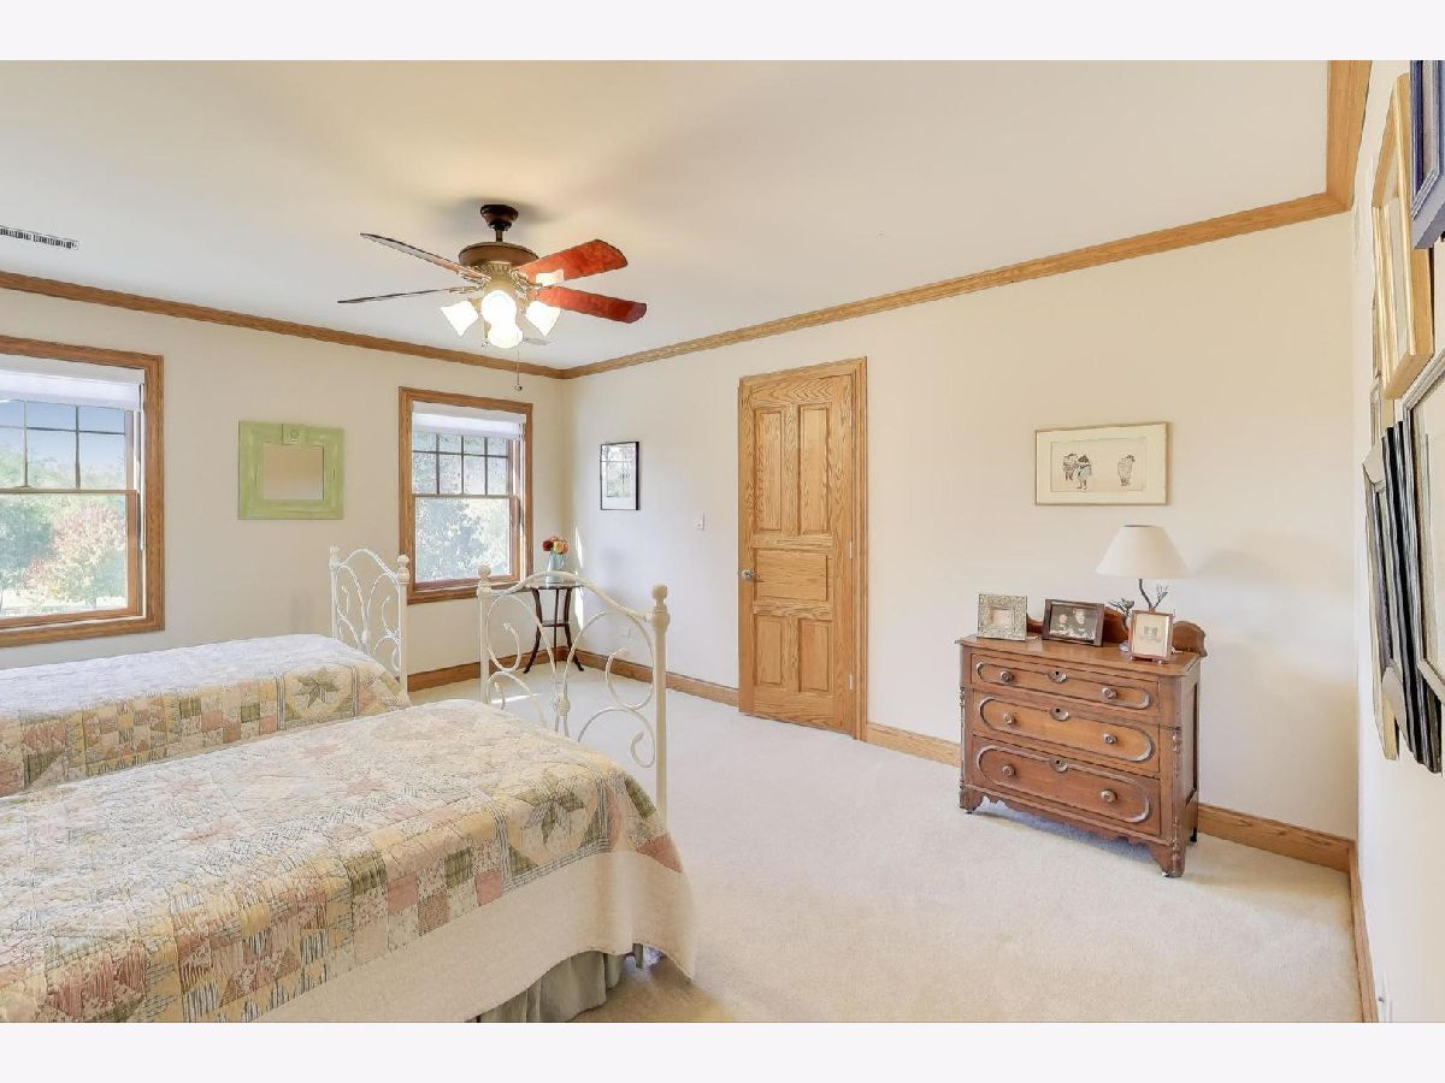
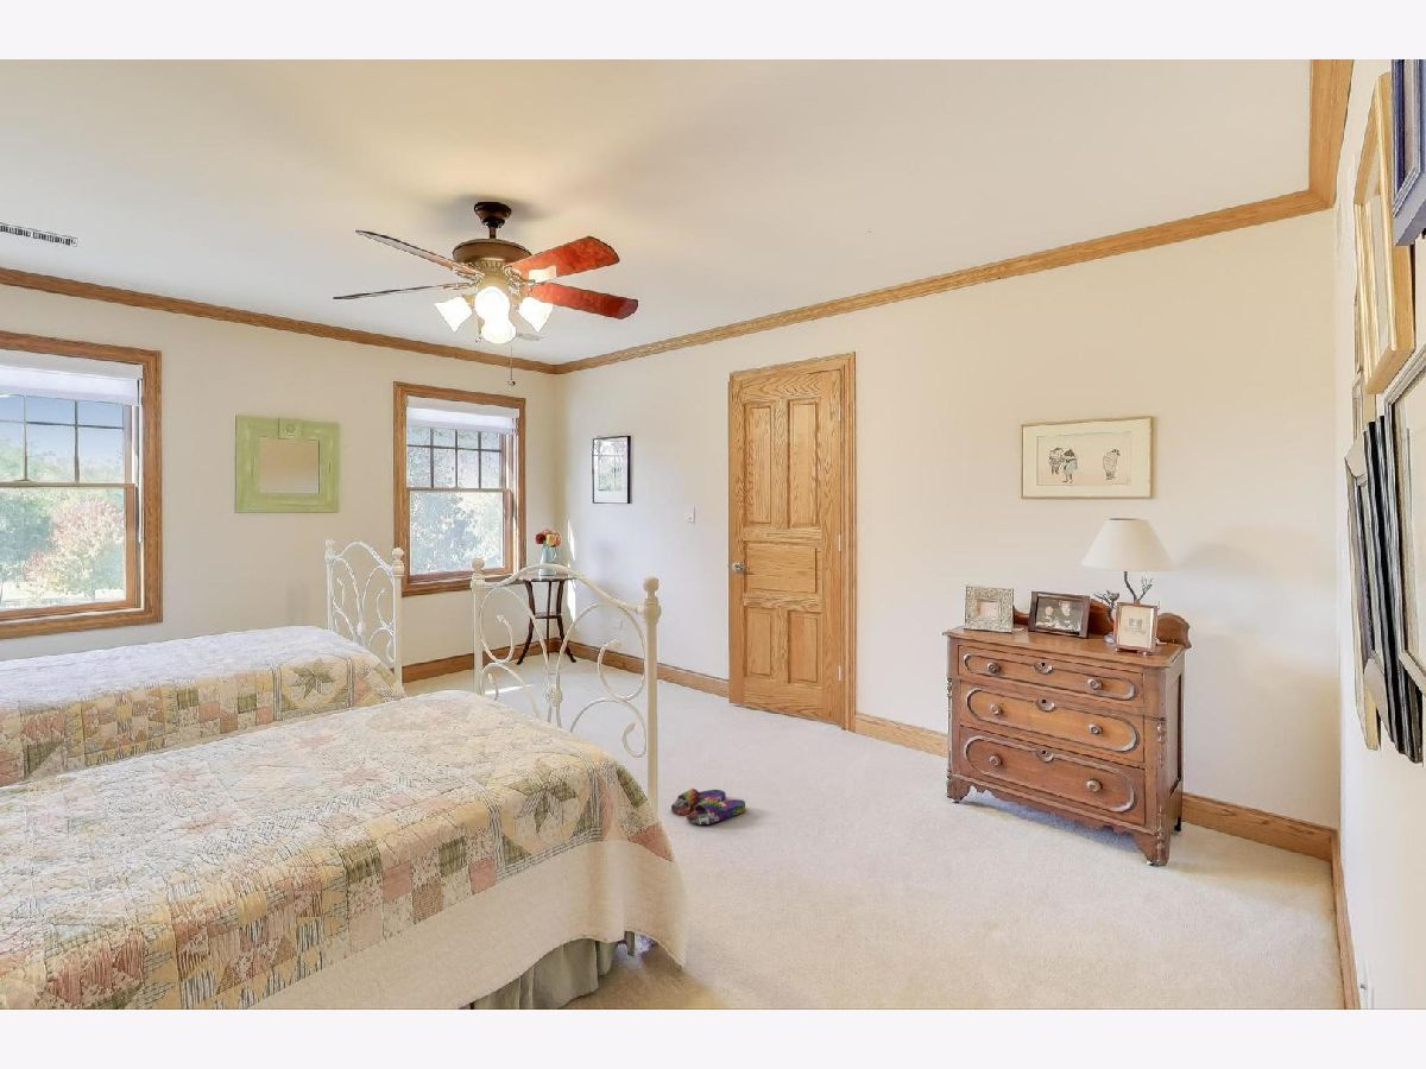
+ slippers [670,787,746,826]
